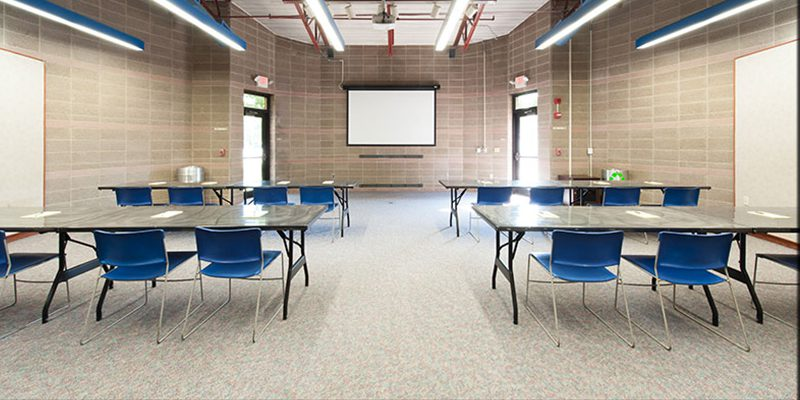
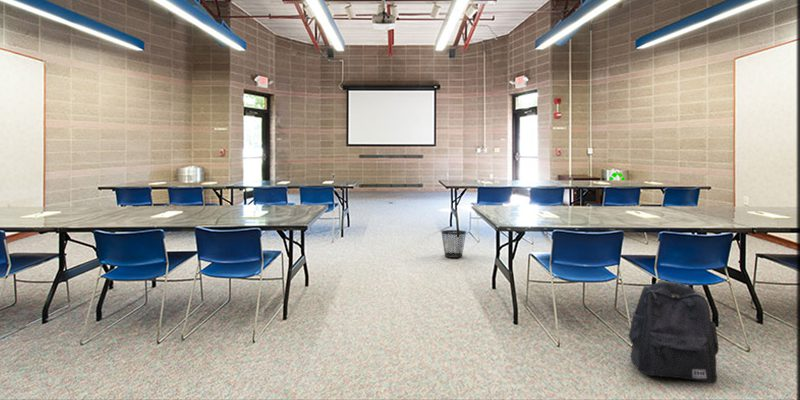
+ wastebasket [440,229,467,259]
+ backpack [628,280,720,384]
